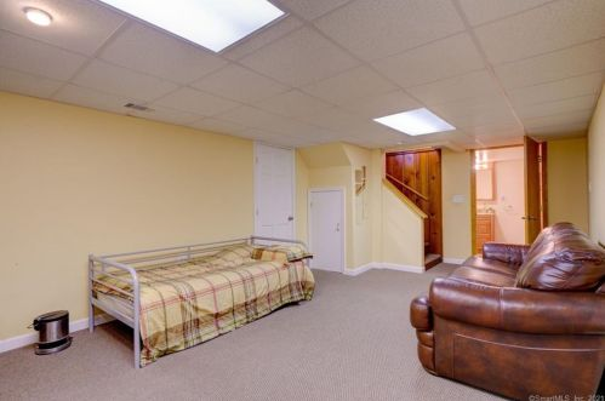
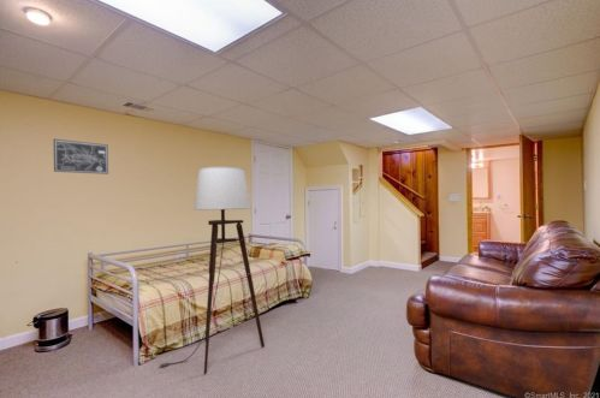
+ floor lamp [159,166,266,375]
+ wall art [53,138,109,176]
